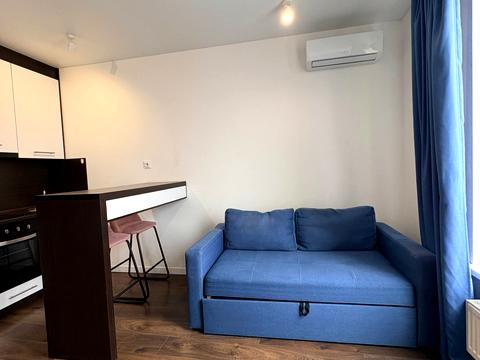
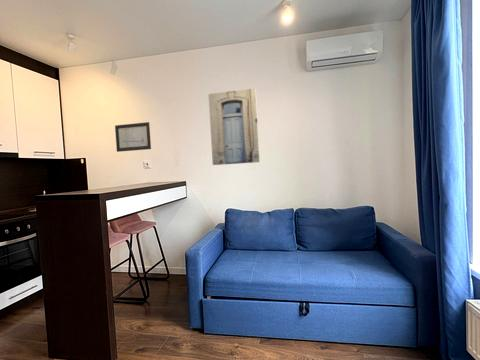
+ wall art [207,88,261,166]
+ wall art [114,121,152,153]
